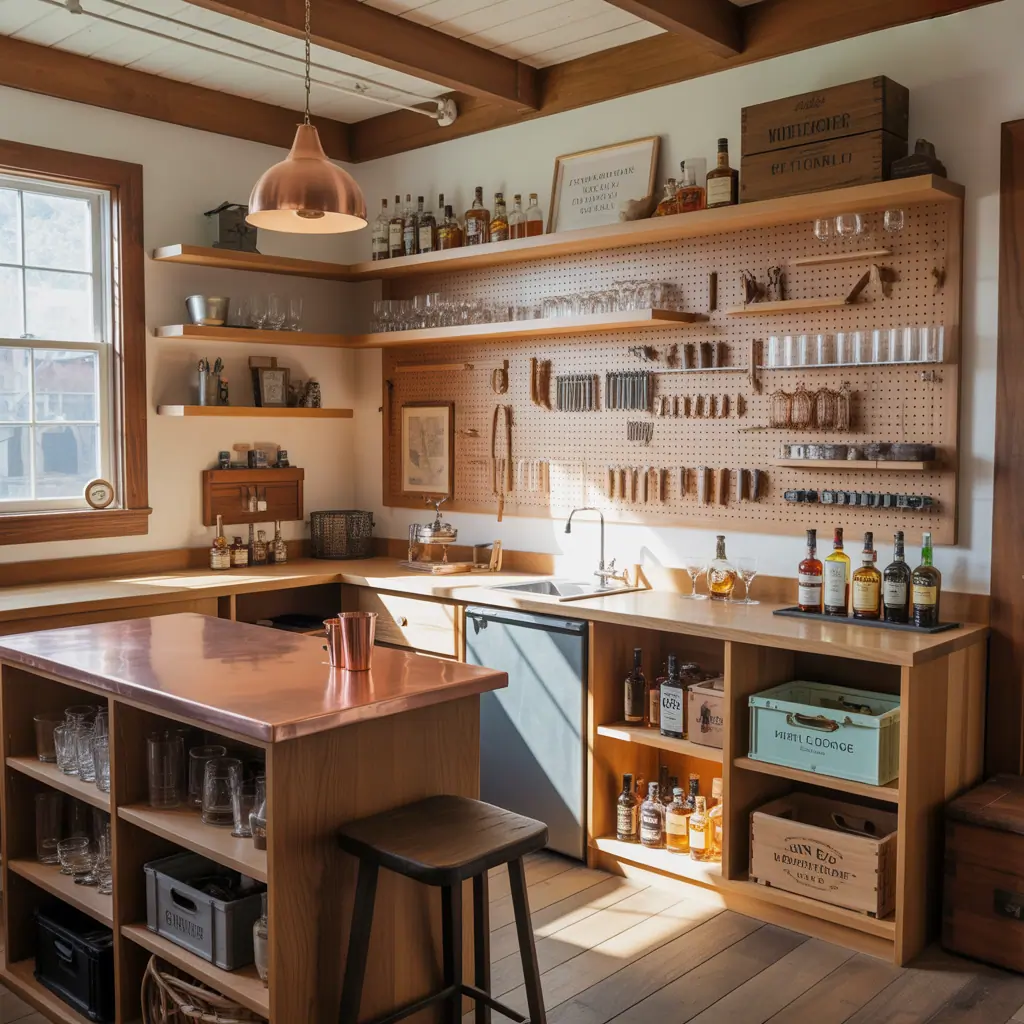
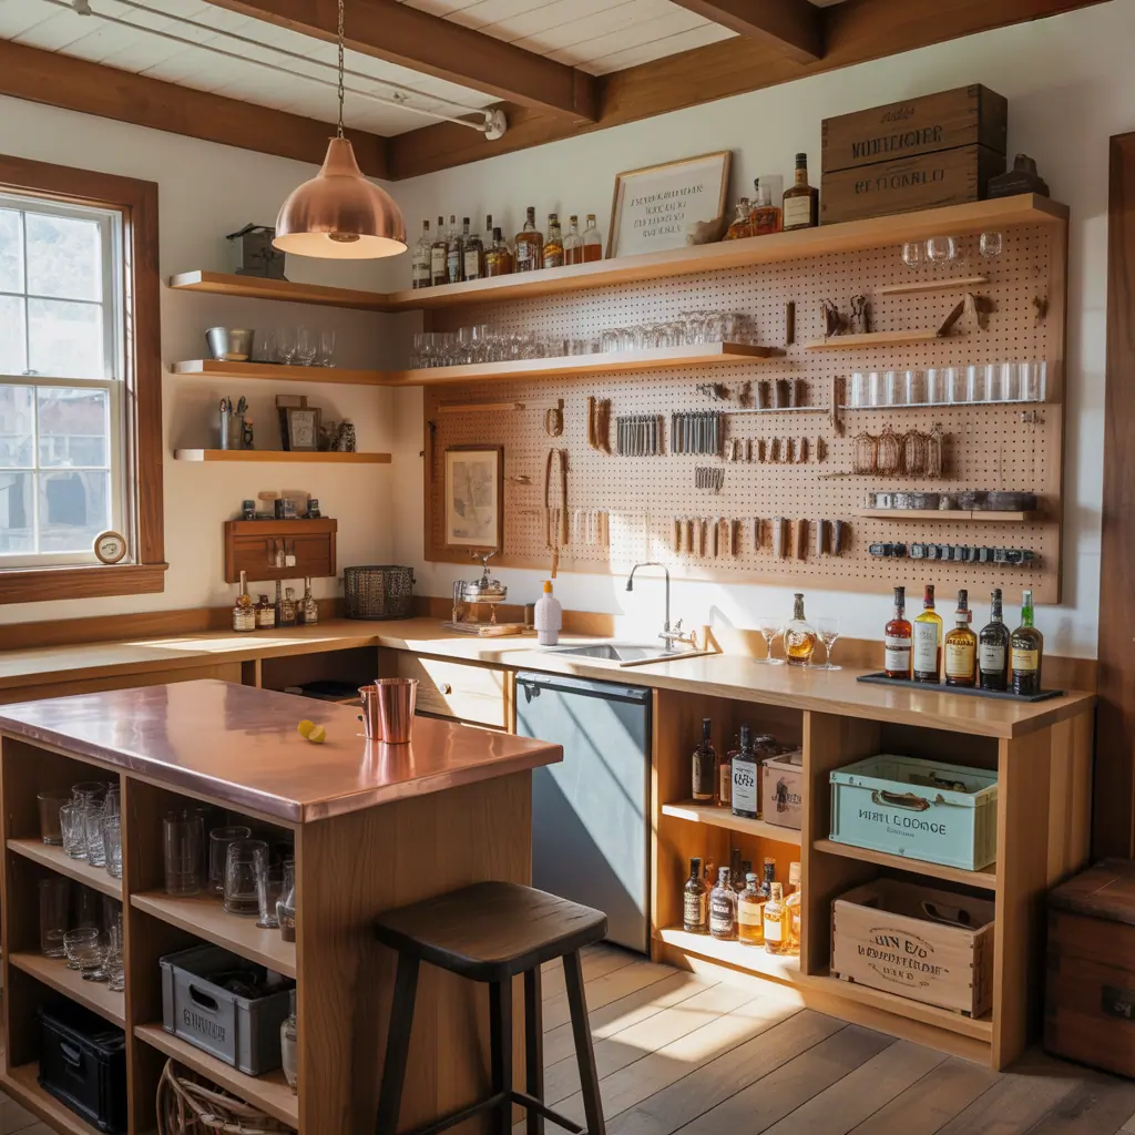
+ lemon [297,719,327,744]
+ soap bottle [533,580,563,646]
